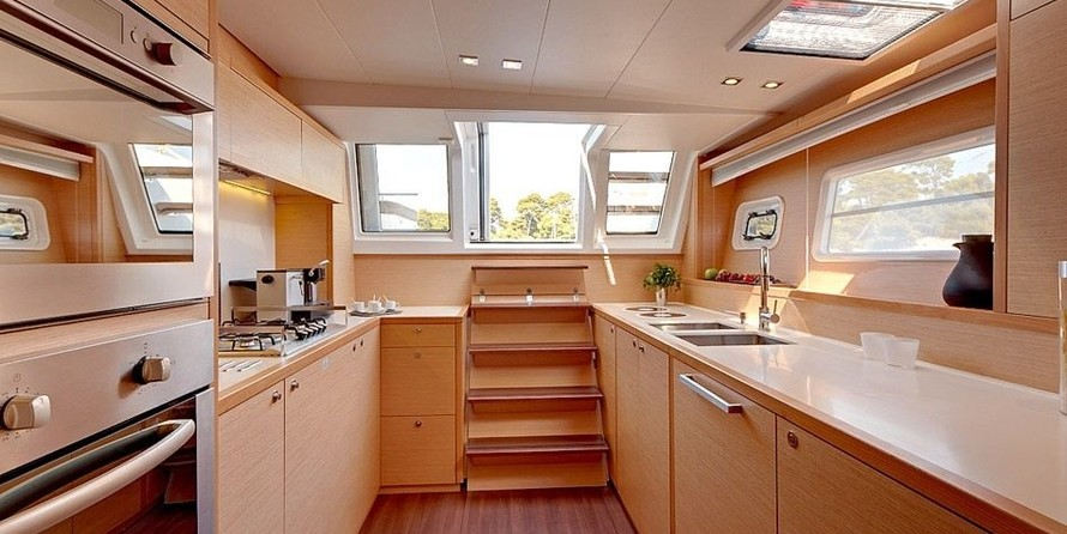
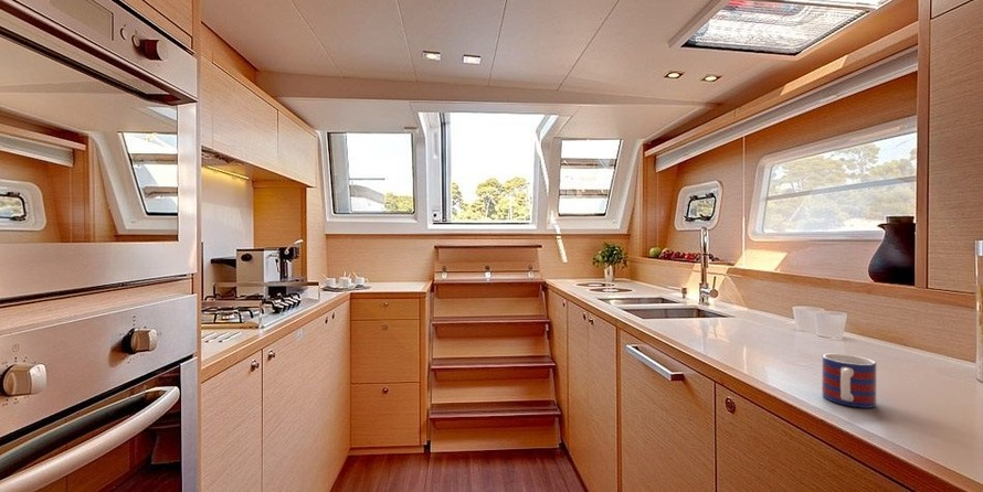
+ mug [822,353,878,409]
